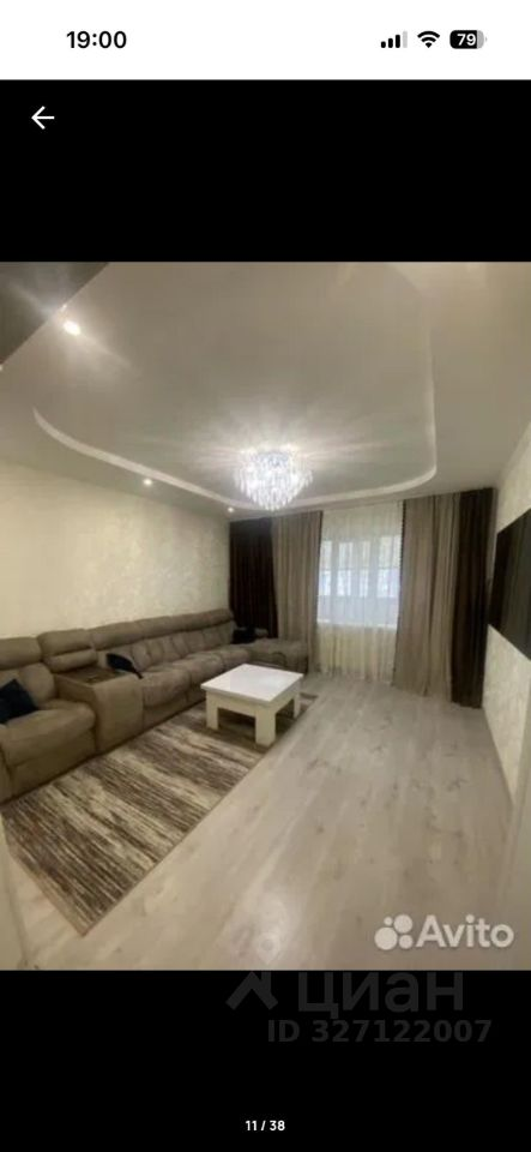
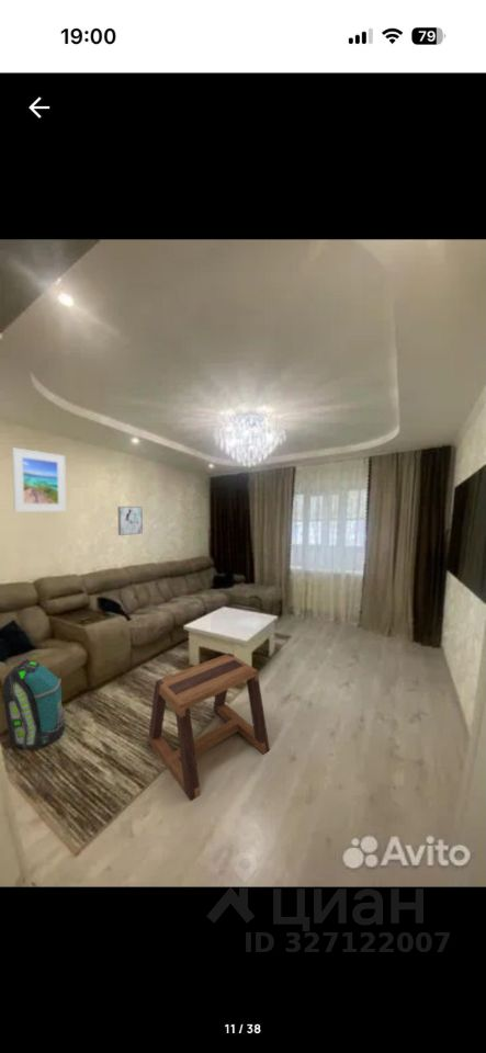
+ backpack [1,658,66,750]
+ wall art [117,506,144,536]
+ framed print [11,446,67,513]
+ stool [147,653,271,802]
